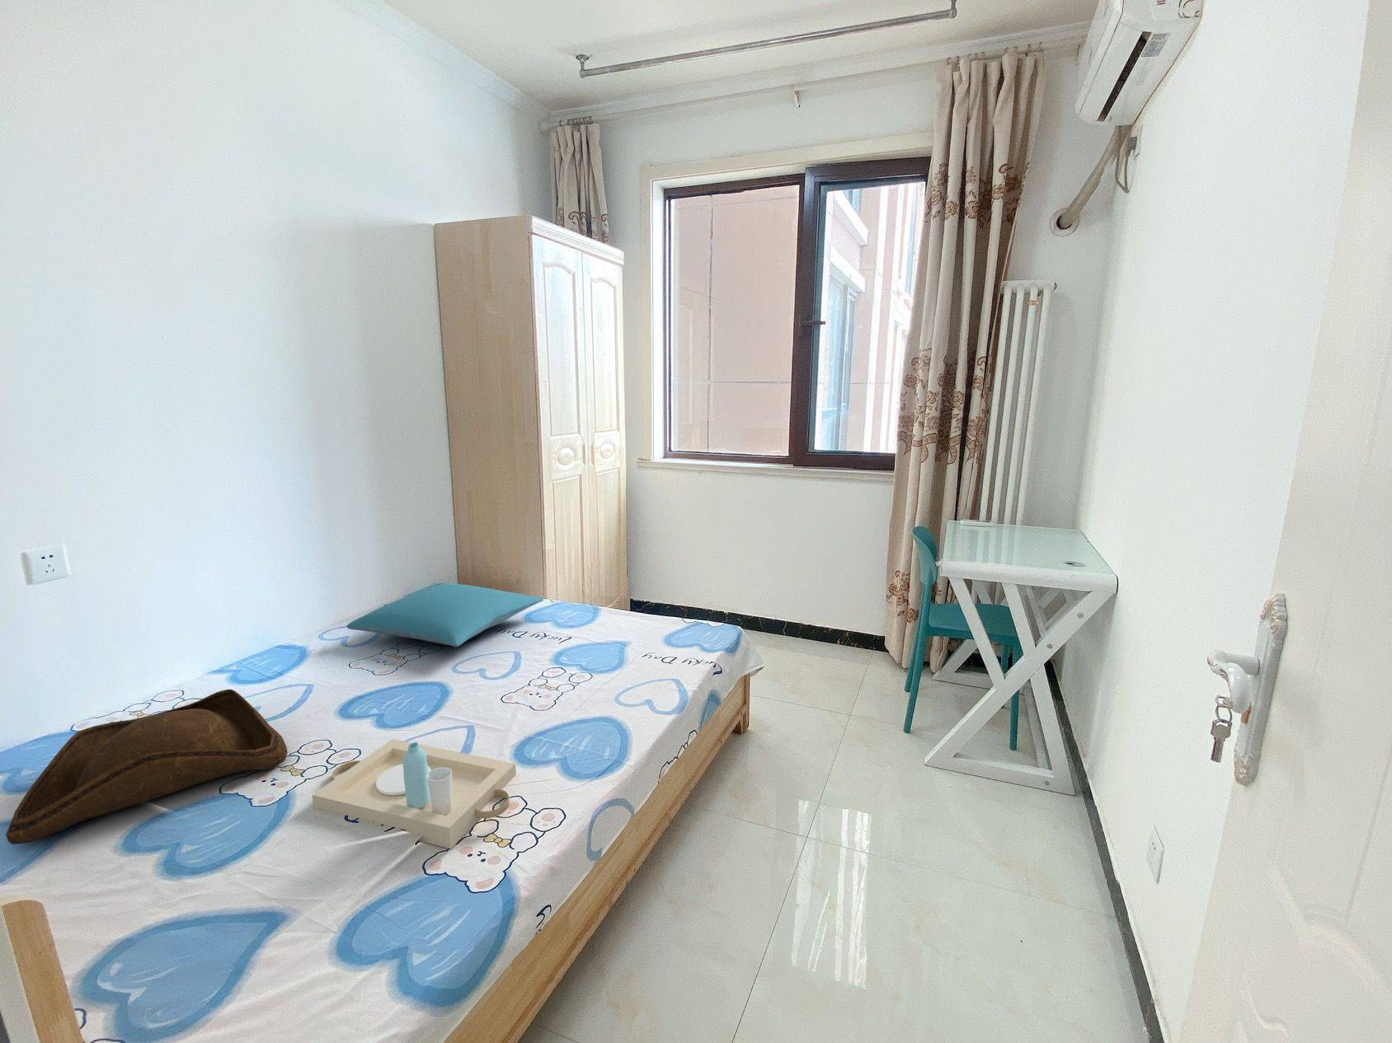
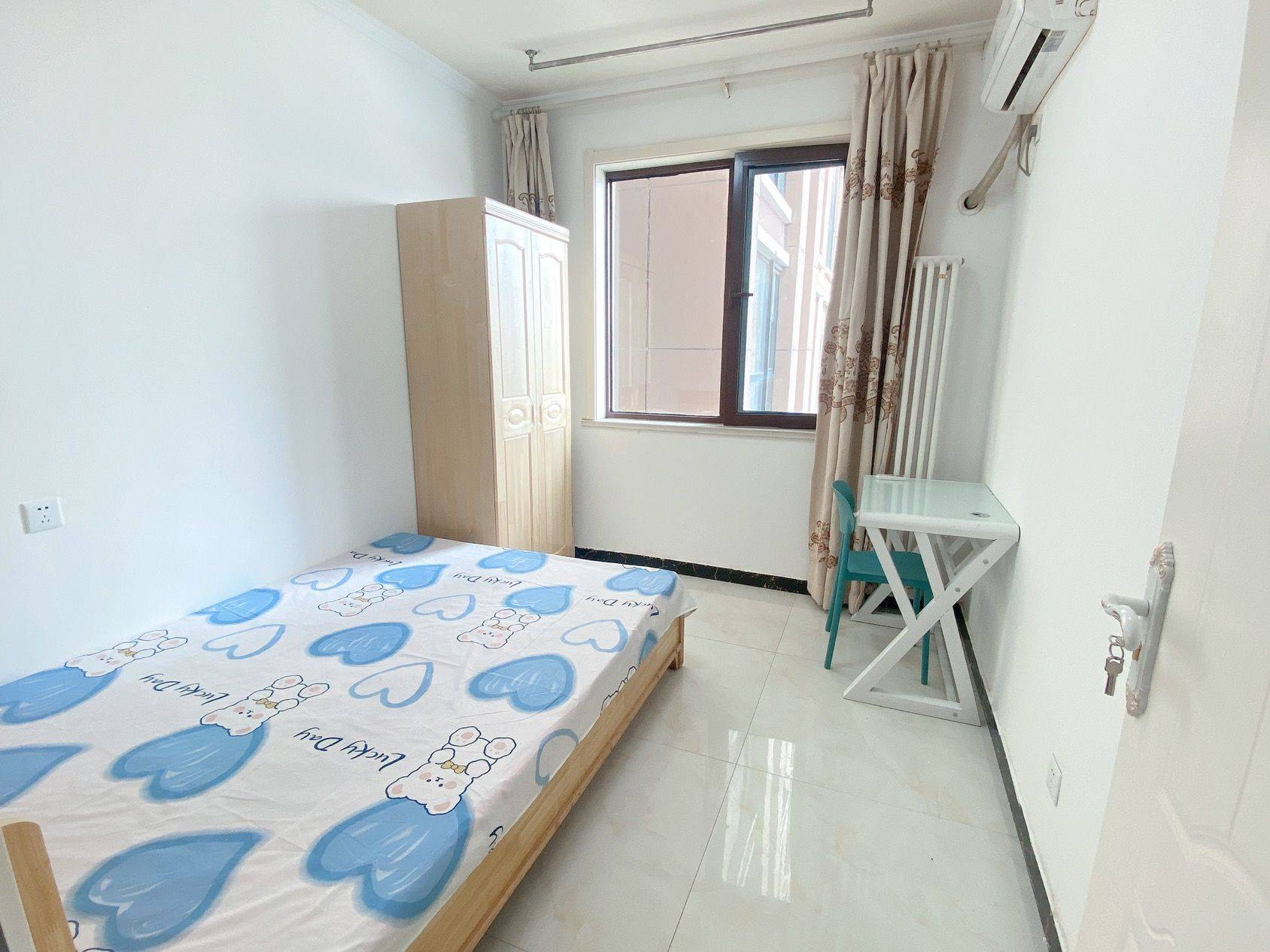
- pillow [346,583,545,647]
- tricorn hat [5,689,288,846]
- serving tray [311,738,517,849]
